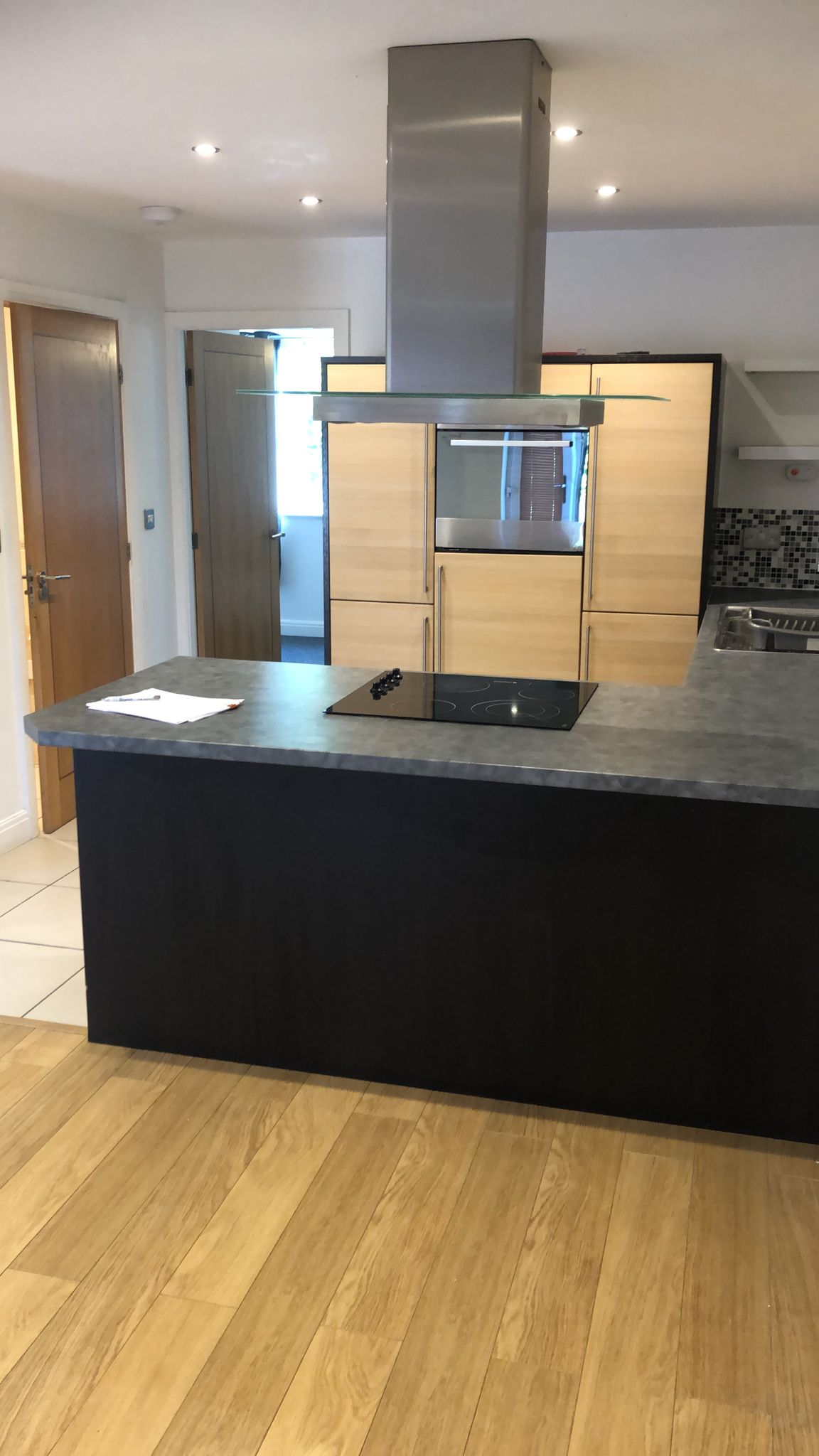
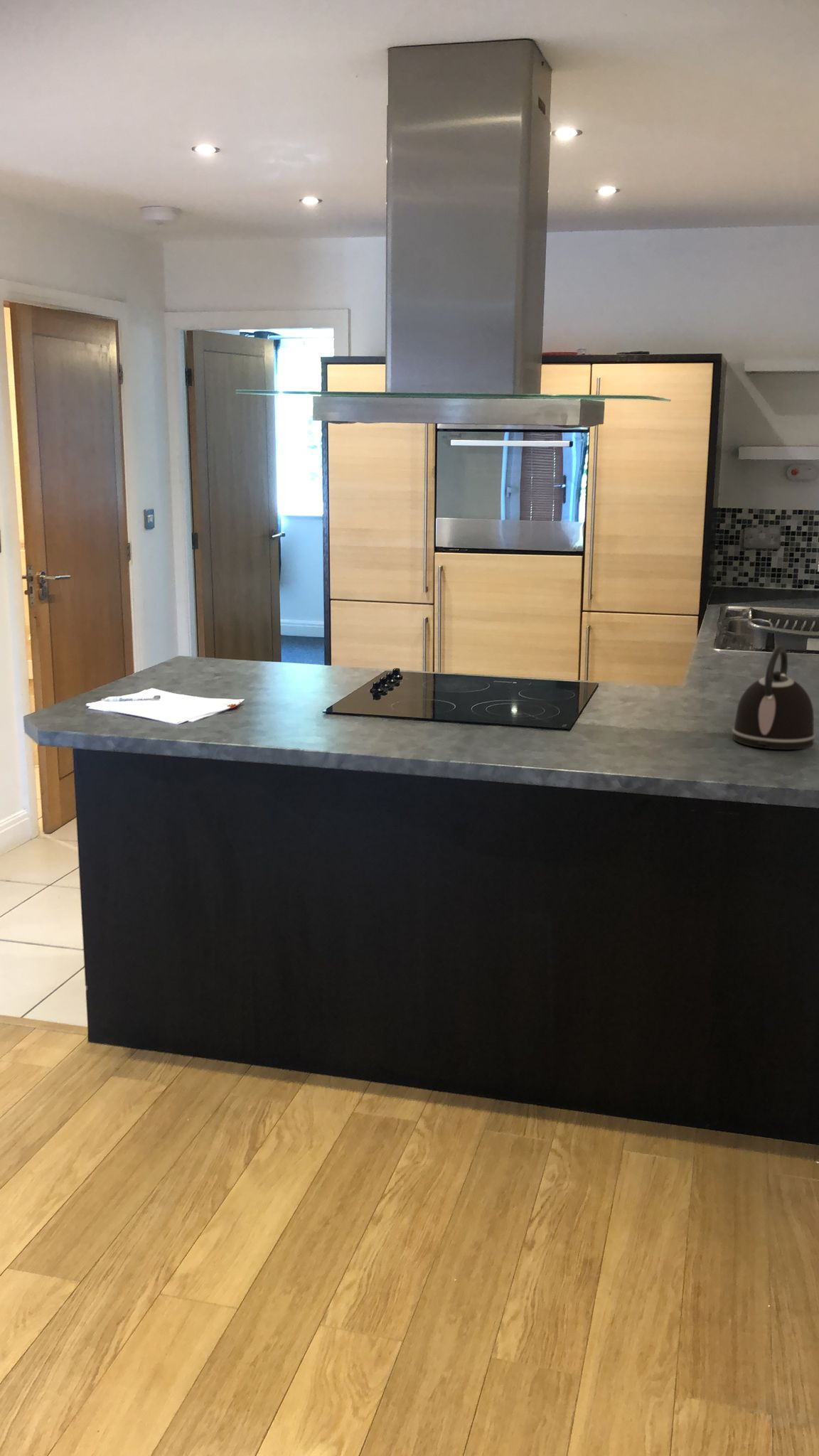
+ kettle [732,645,816,751]
